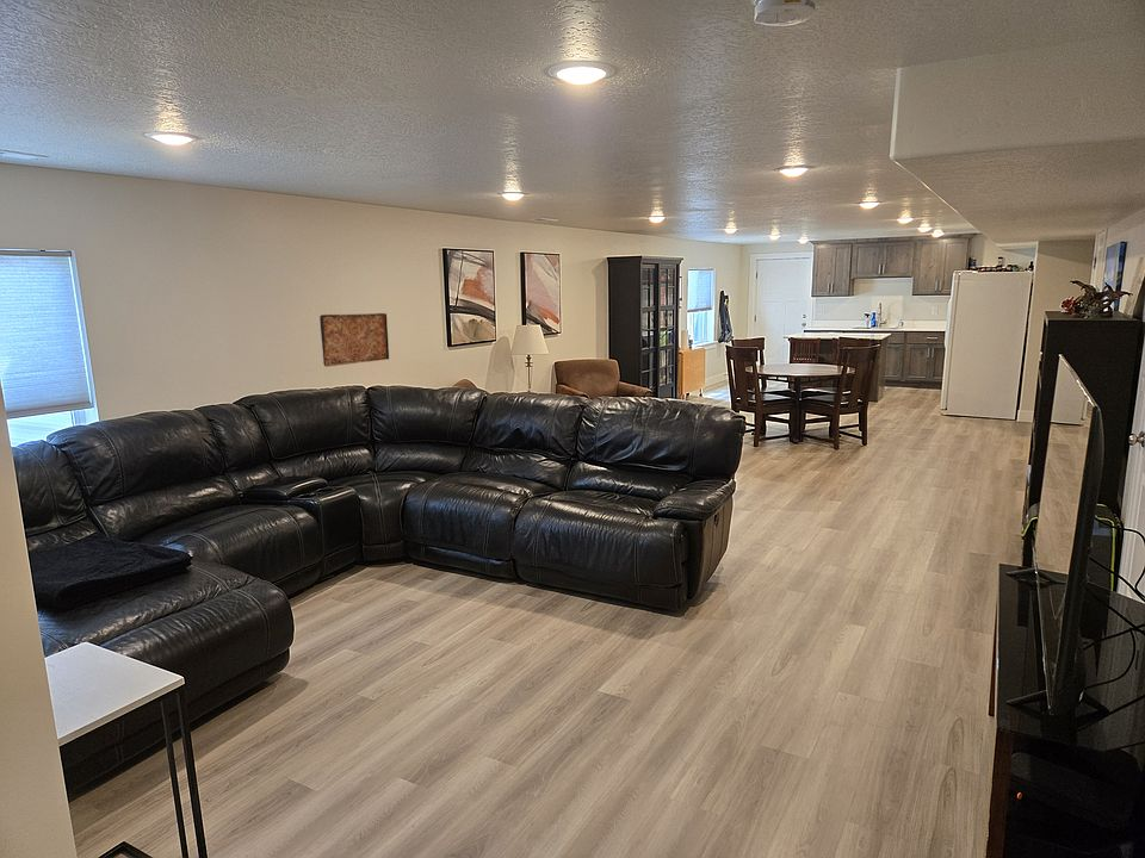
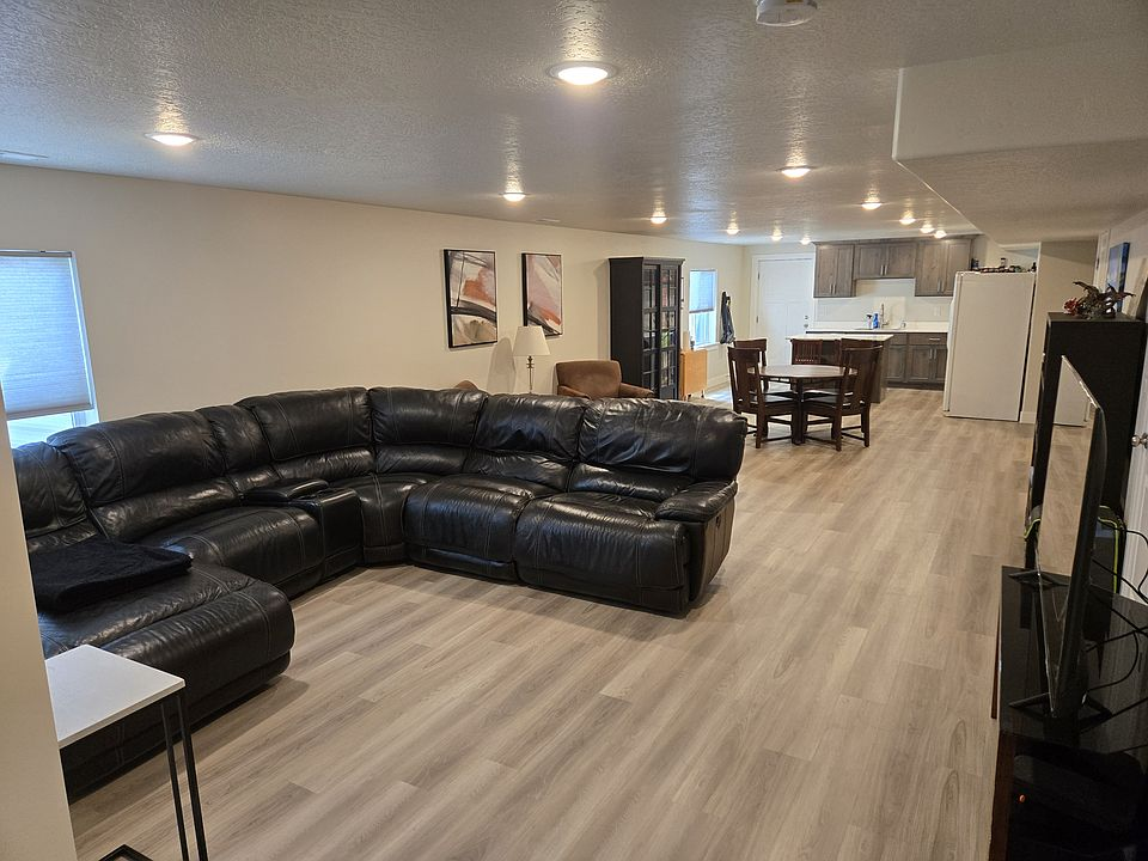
- relief panel [318,312,390,368]
